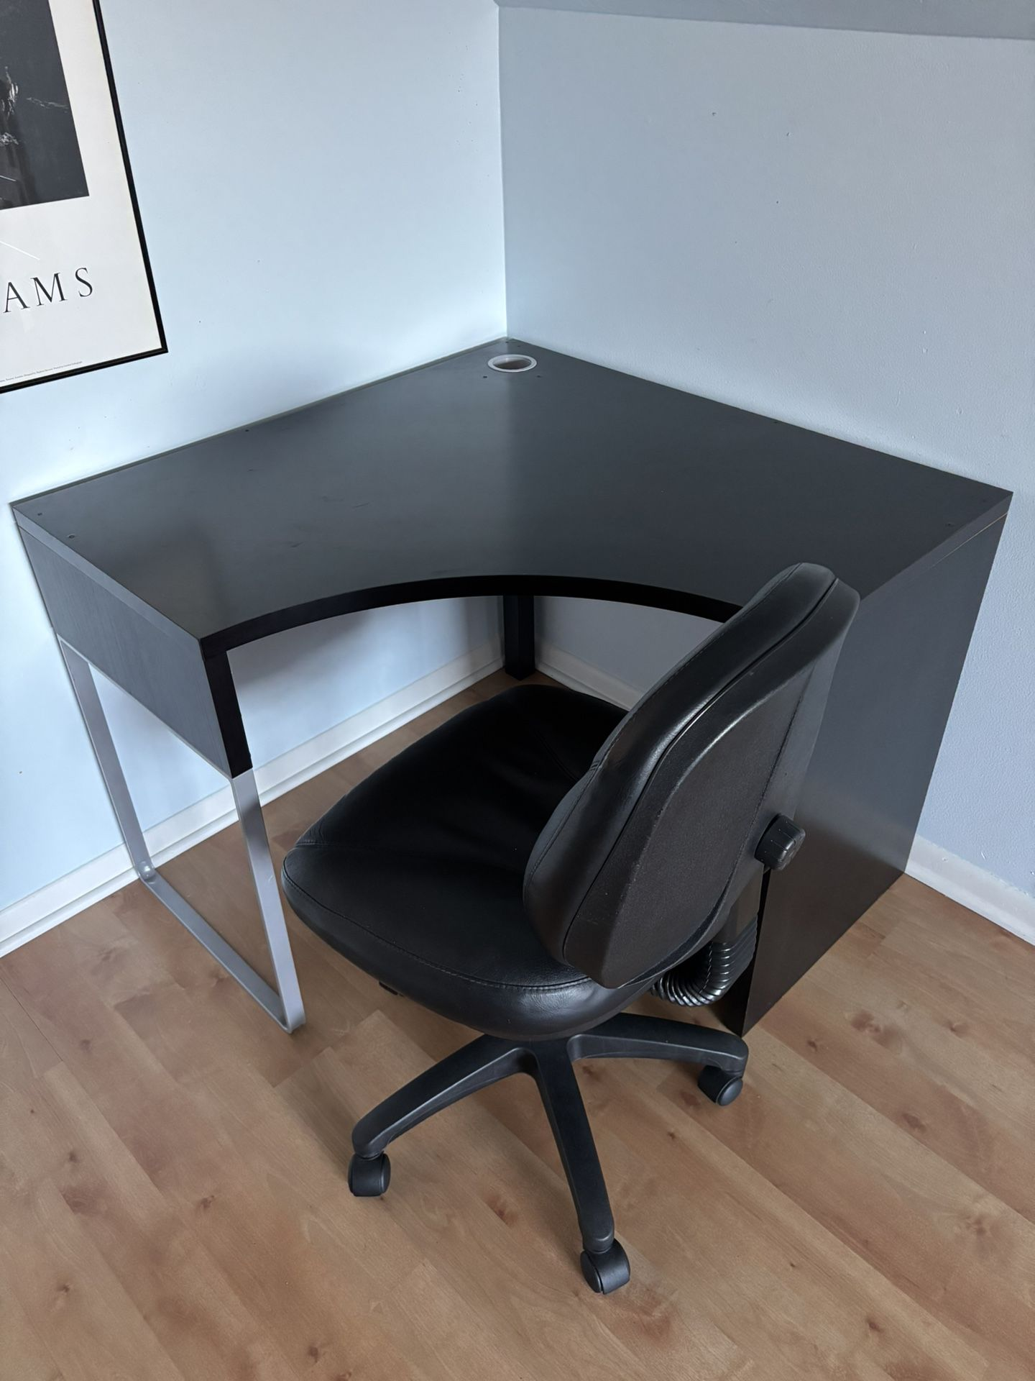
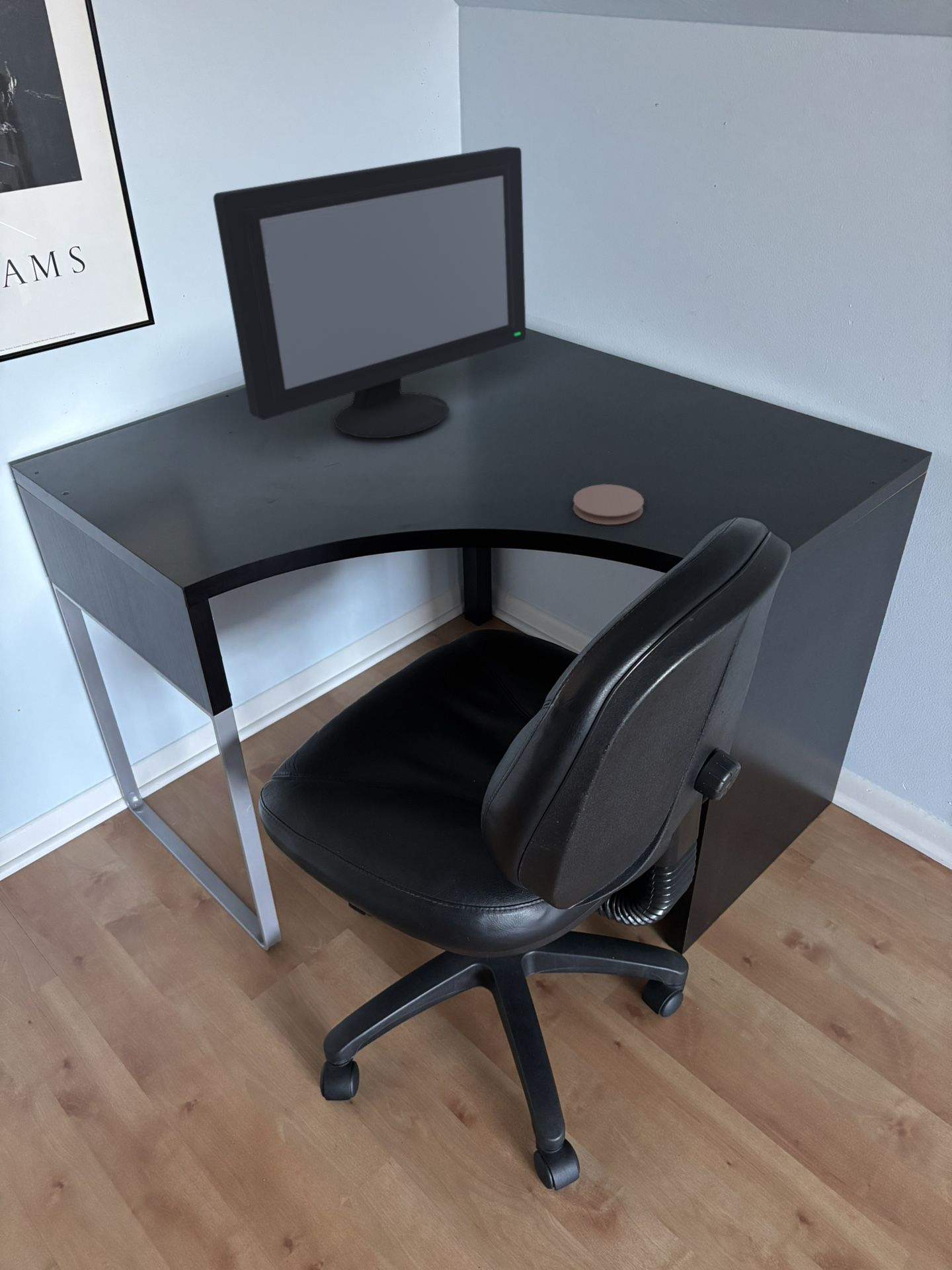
+ computer monitor [213,146,527,439]
+ coaster [573,484,645,525]
